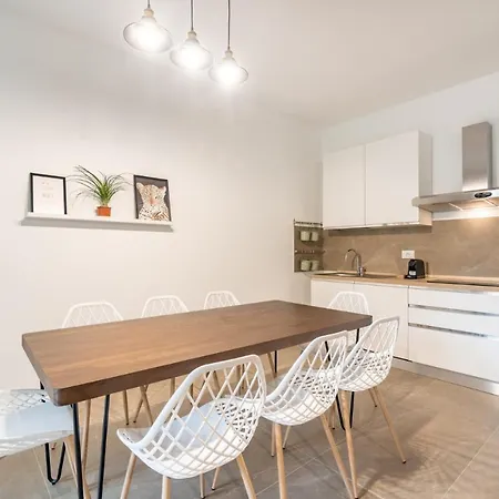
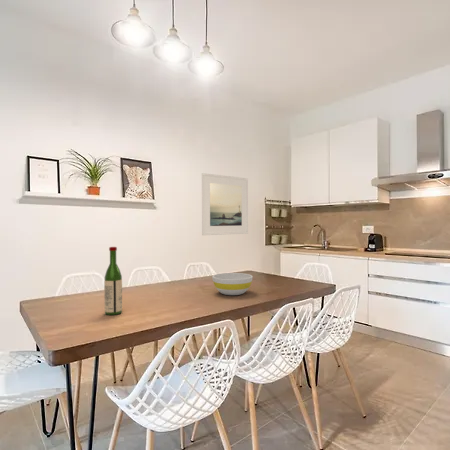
+ bowl [211,272,254,296]
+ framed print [201,172,249,236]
+ wine bottle [103,246,123,316]
